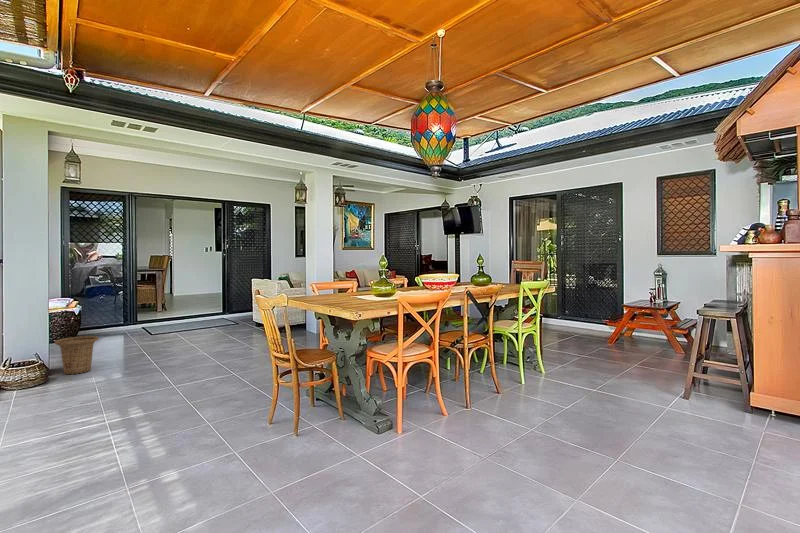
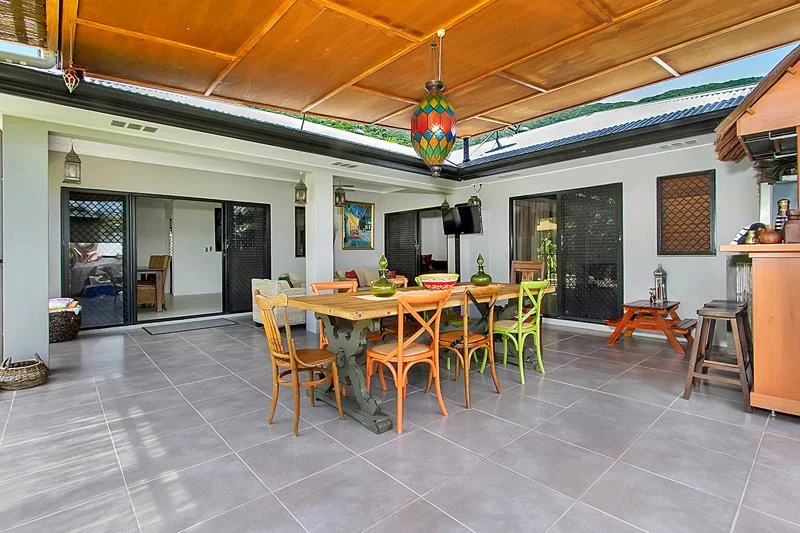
- basket [54,335,100,376]
